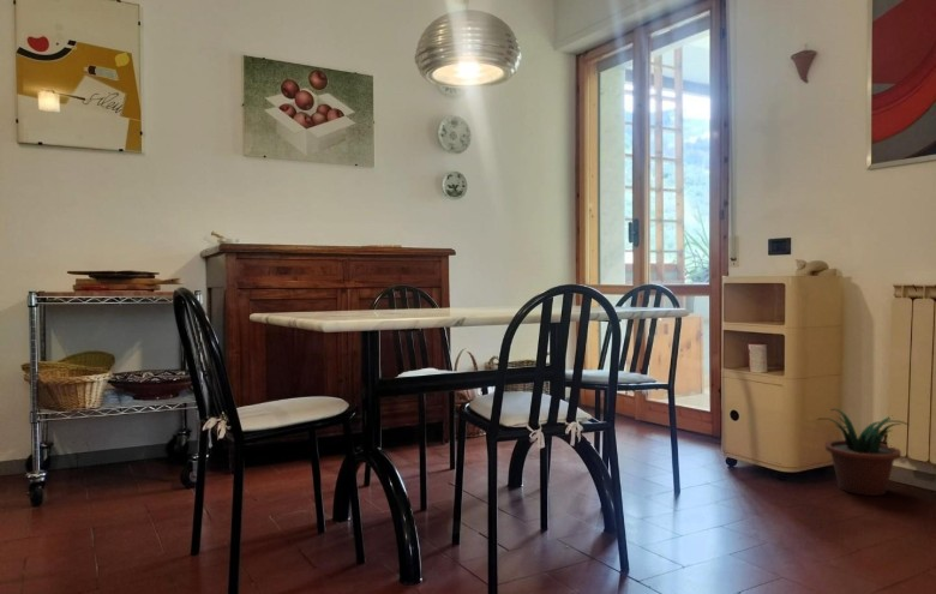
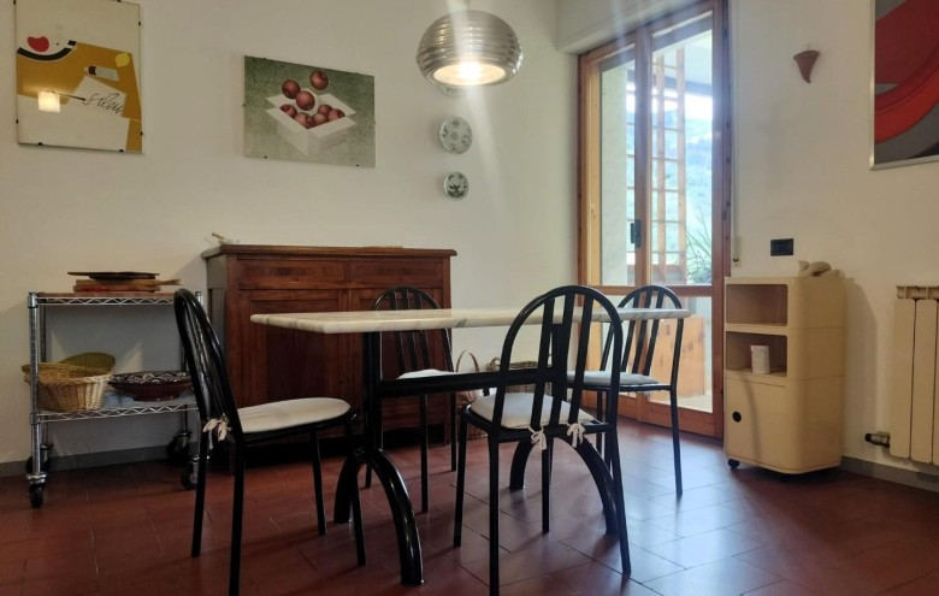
- potted plant [816,408,910,497]
